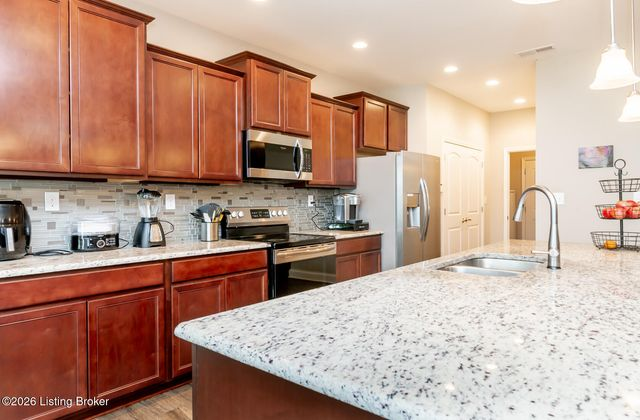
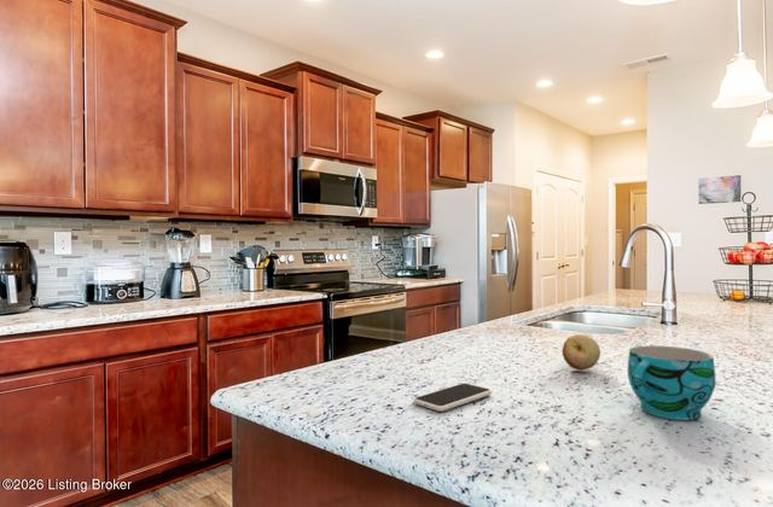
+ fruit [562,333,601,372]
+ cup [627,344,716,421]
+ smartphone [412,383,493,413]
